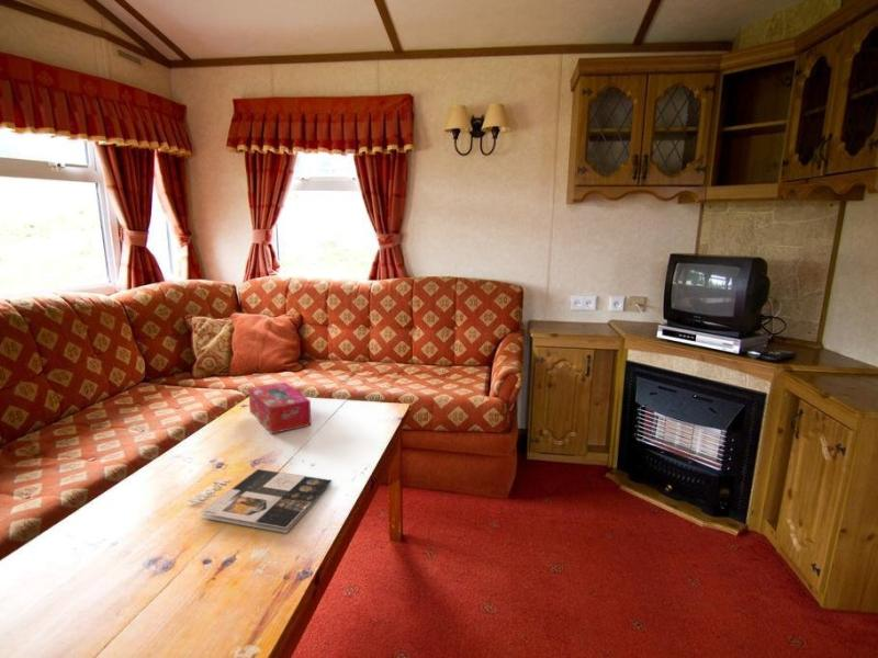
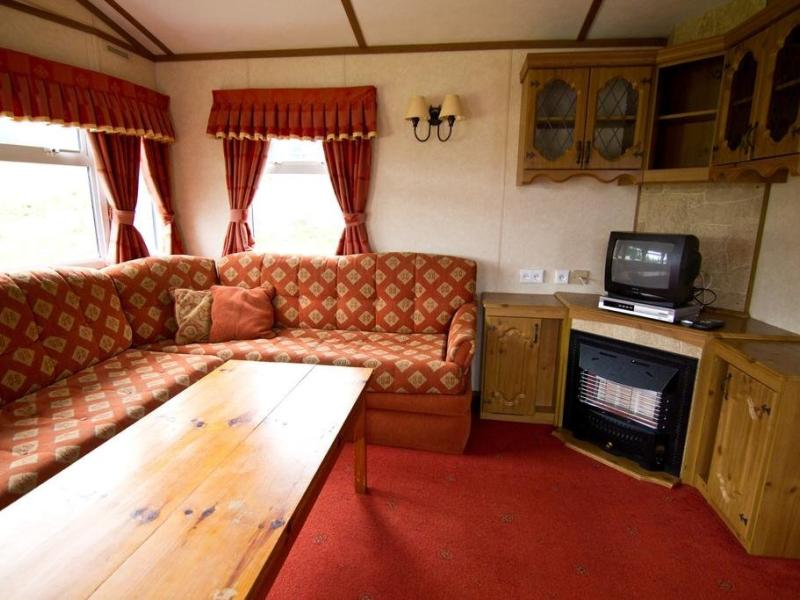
- magazine [187,468,333,534]
- tissue box [248,382,312,434]
